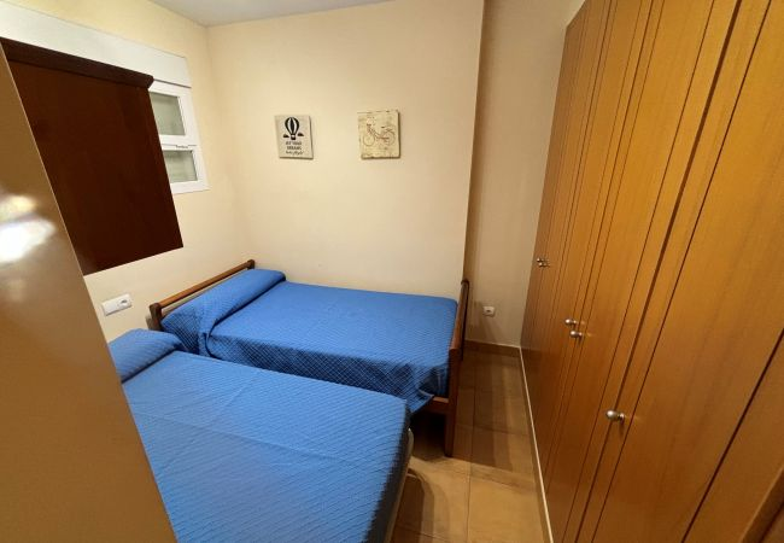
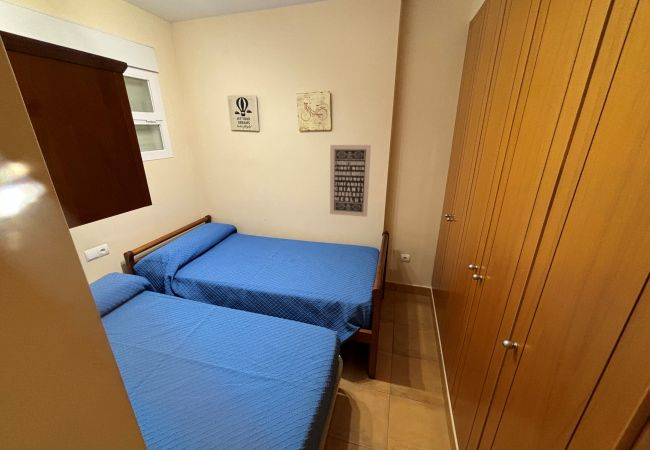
+ wall art [329,144,372,218]
